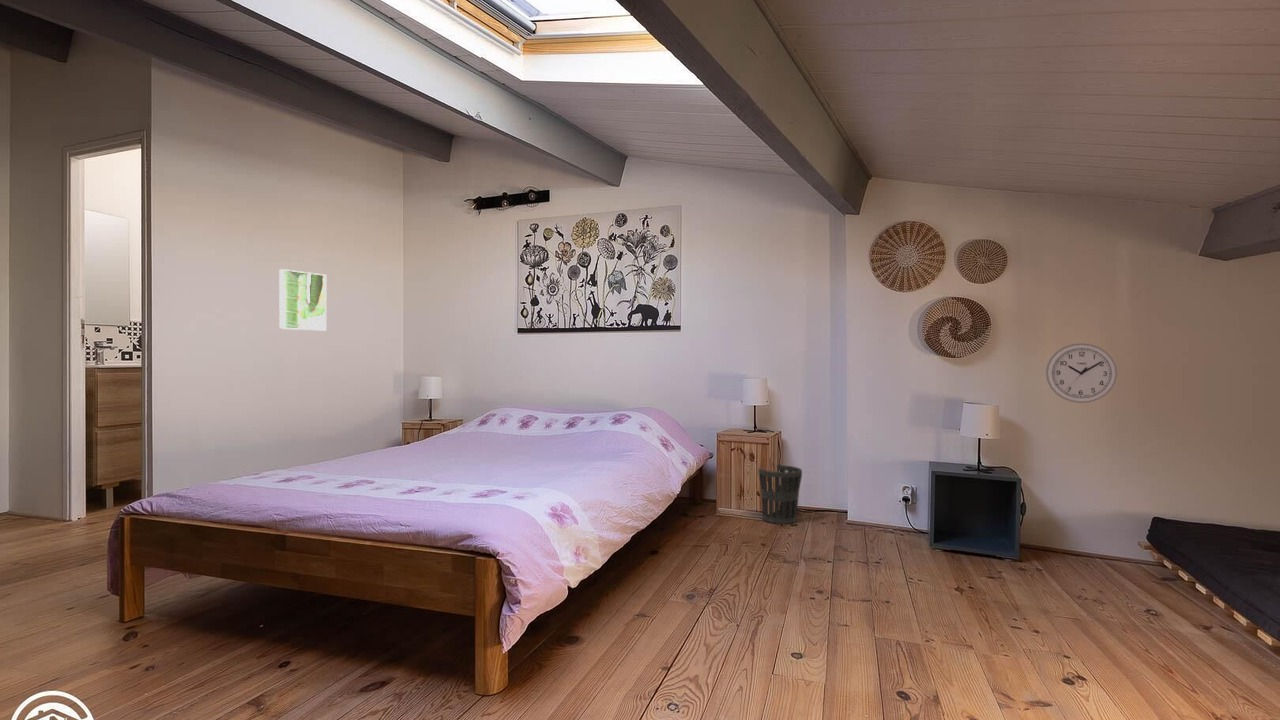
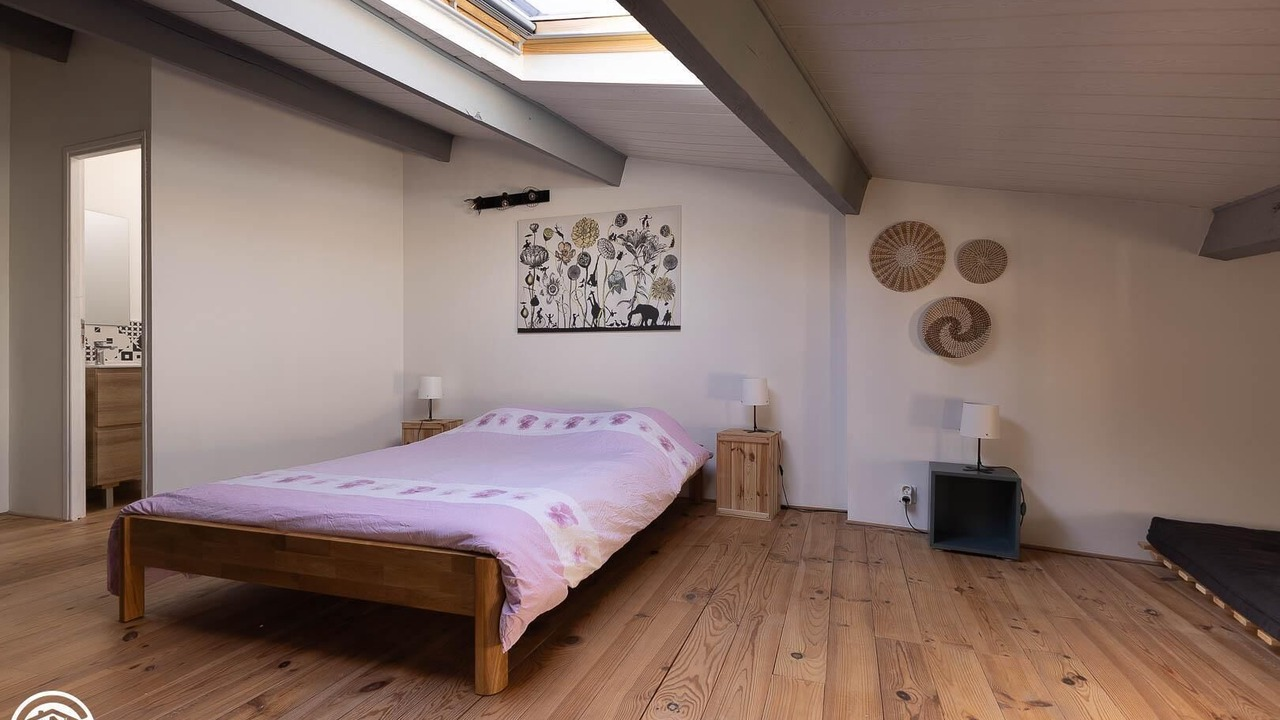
- wastebasket [757,464,803,525]
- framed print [278,268,327,331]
- wall clock [1045,342,1118,404]
